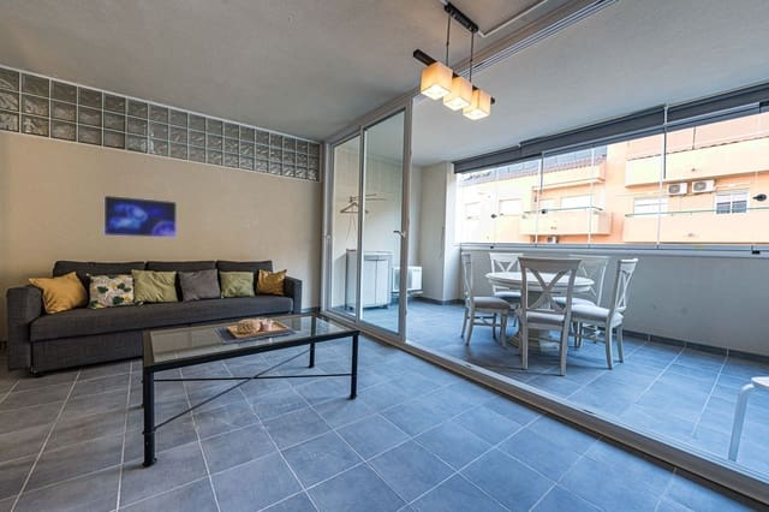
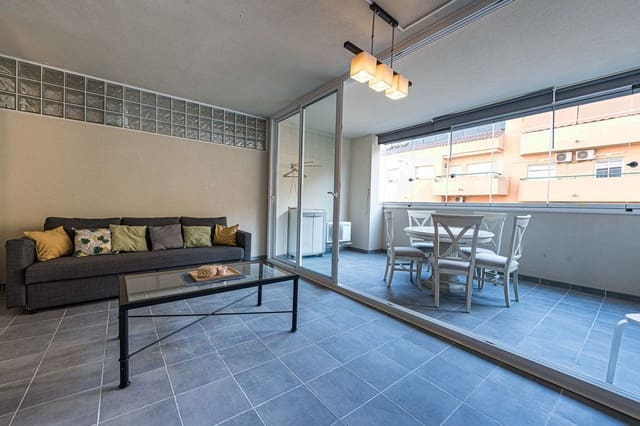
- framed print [103,195,178,239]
